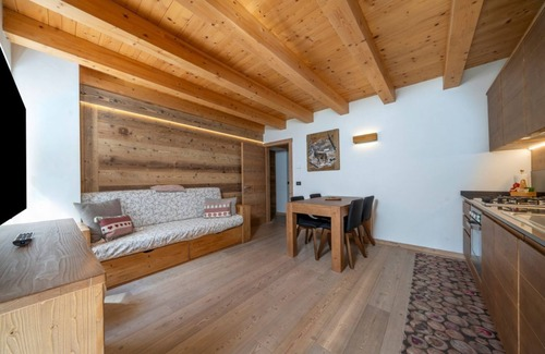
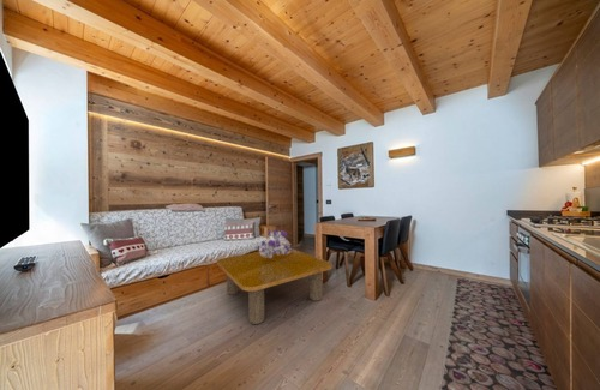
+ bouquet [256,228,293,258]
+ coffee table [216,247,334,325]
